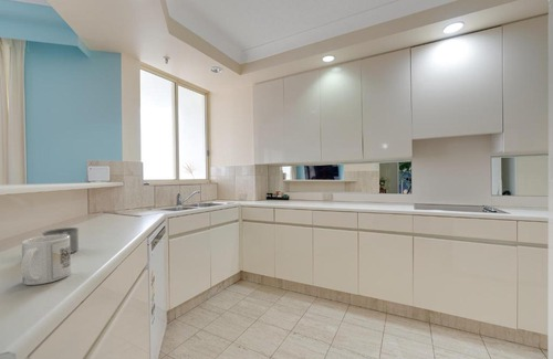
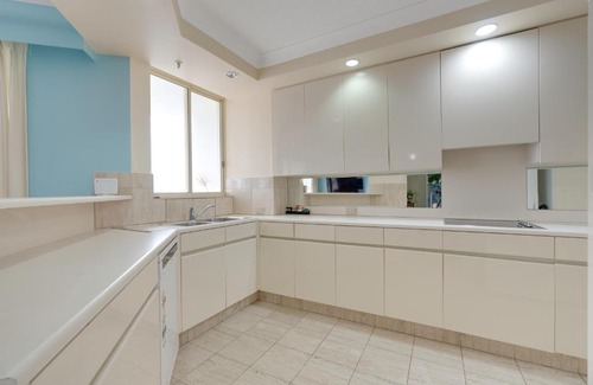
- mug [20,234,72,286]
- mug [41,226,80,254]
